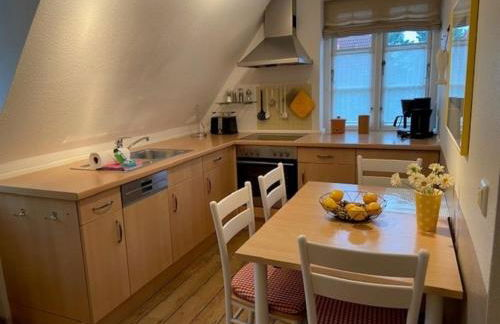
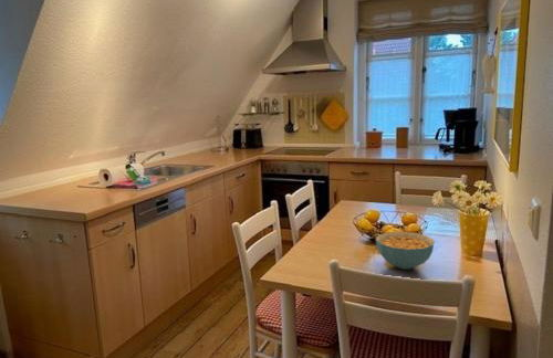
+ cereal bowl [375,231,436,271]
